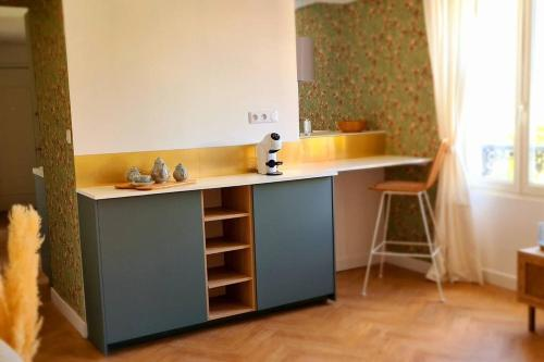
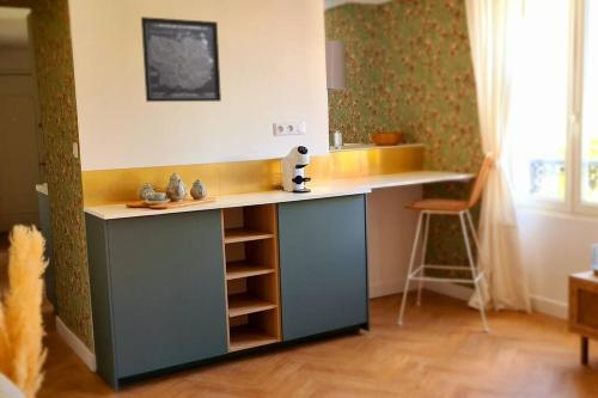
+ wall art [140,16,222,103]
